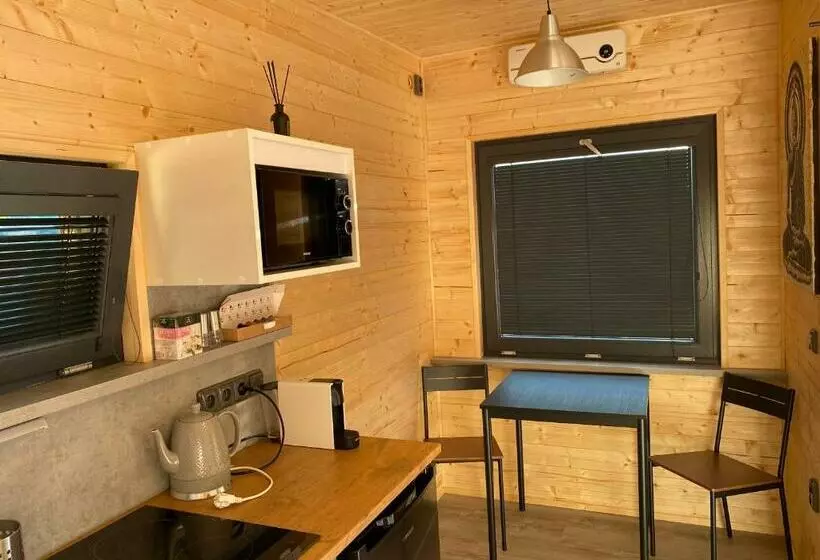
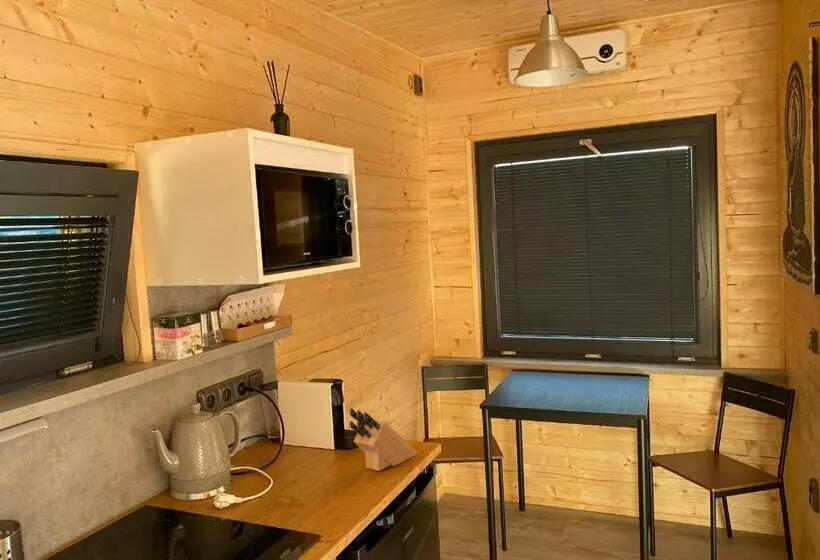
+ knife block [348,407,418,472]
